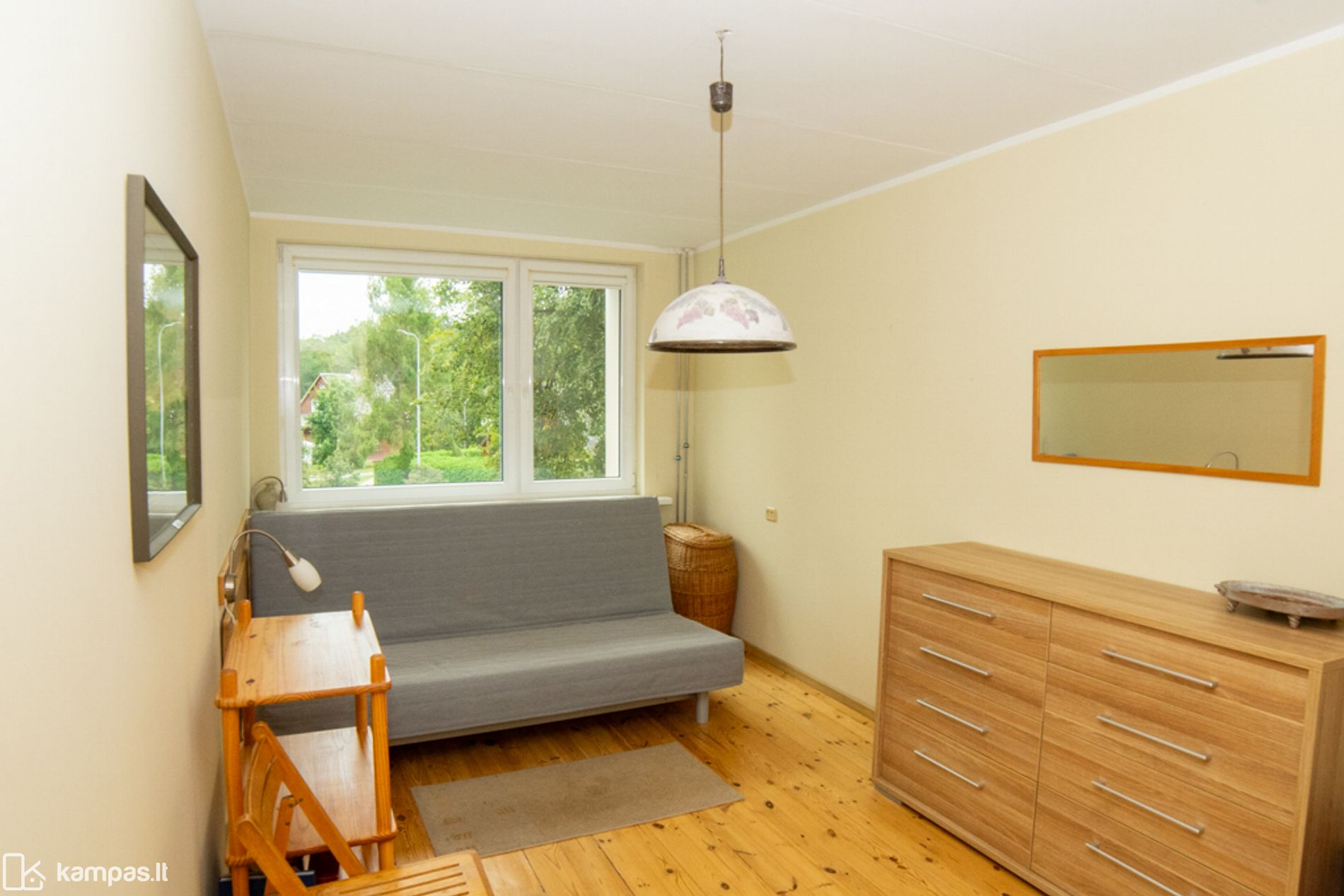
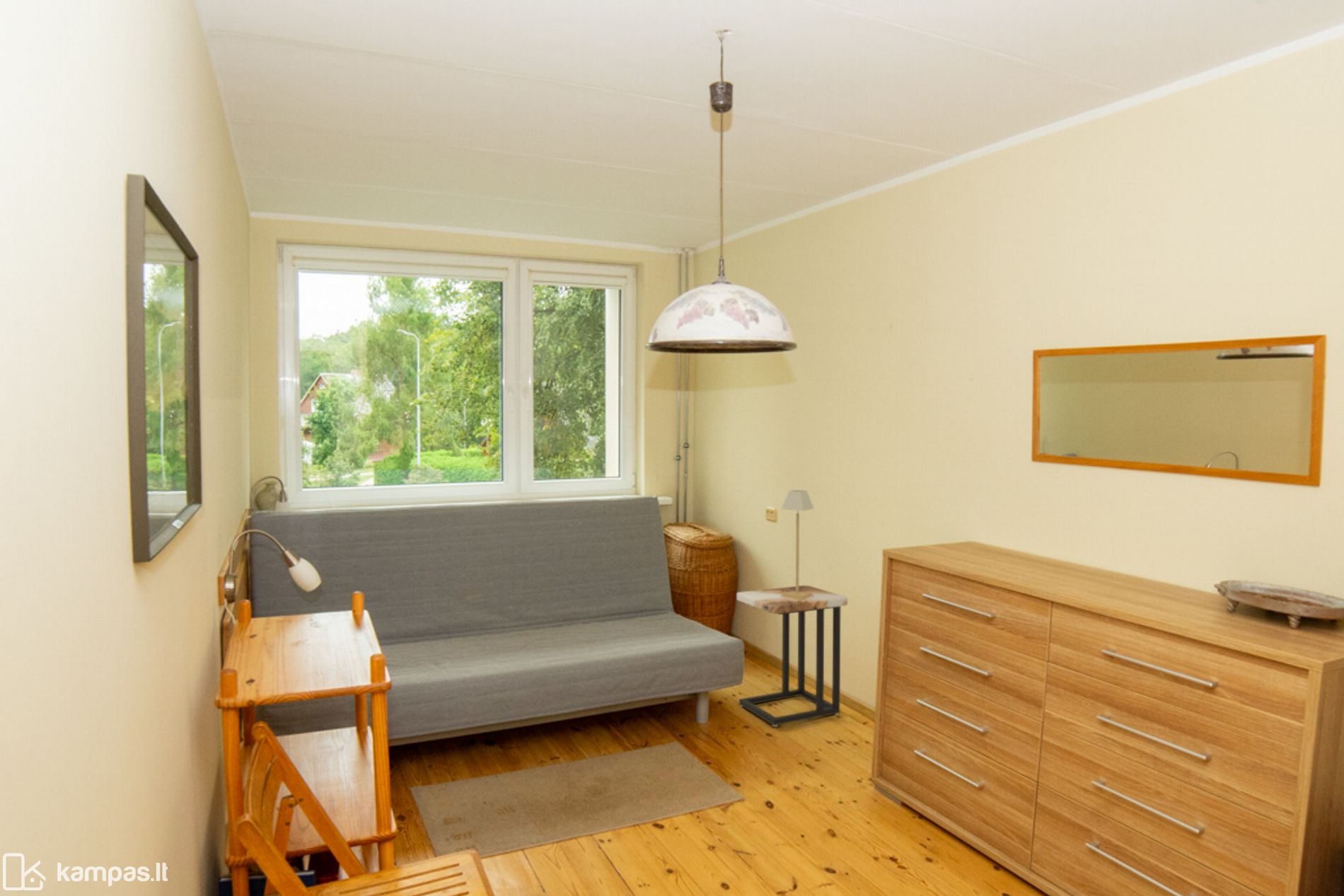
+ table lamp [781,489,815,600]
+ side table [736,585,848,727]
